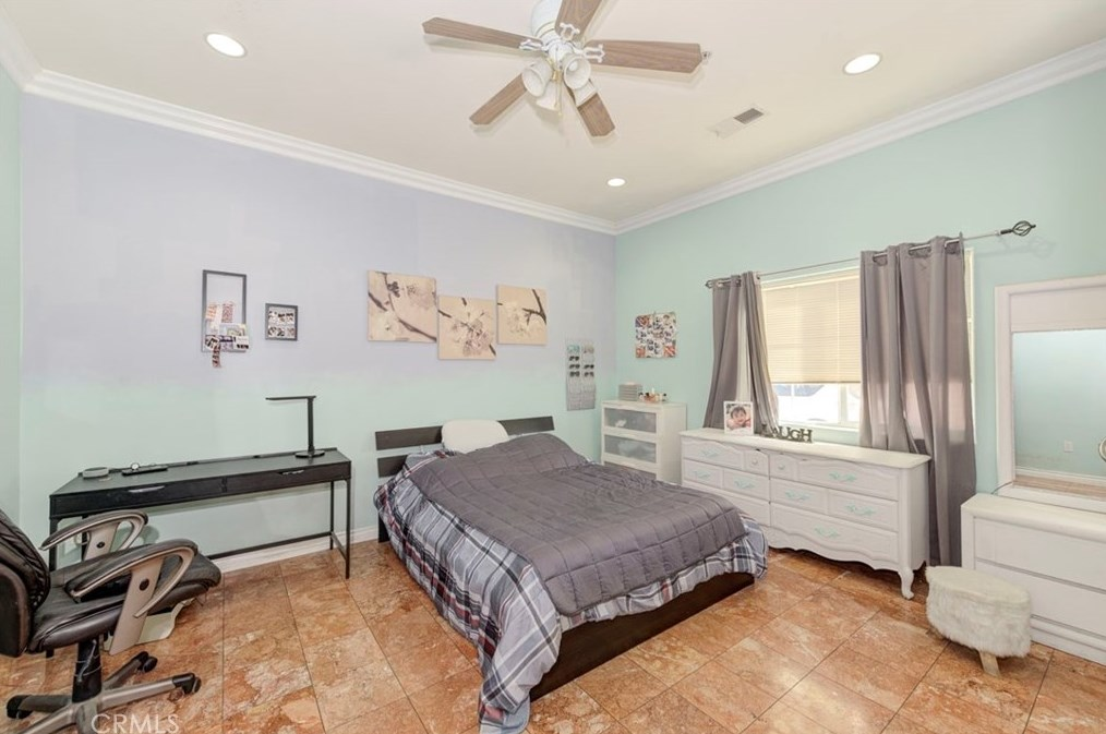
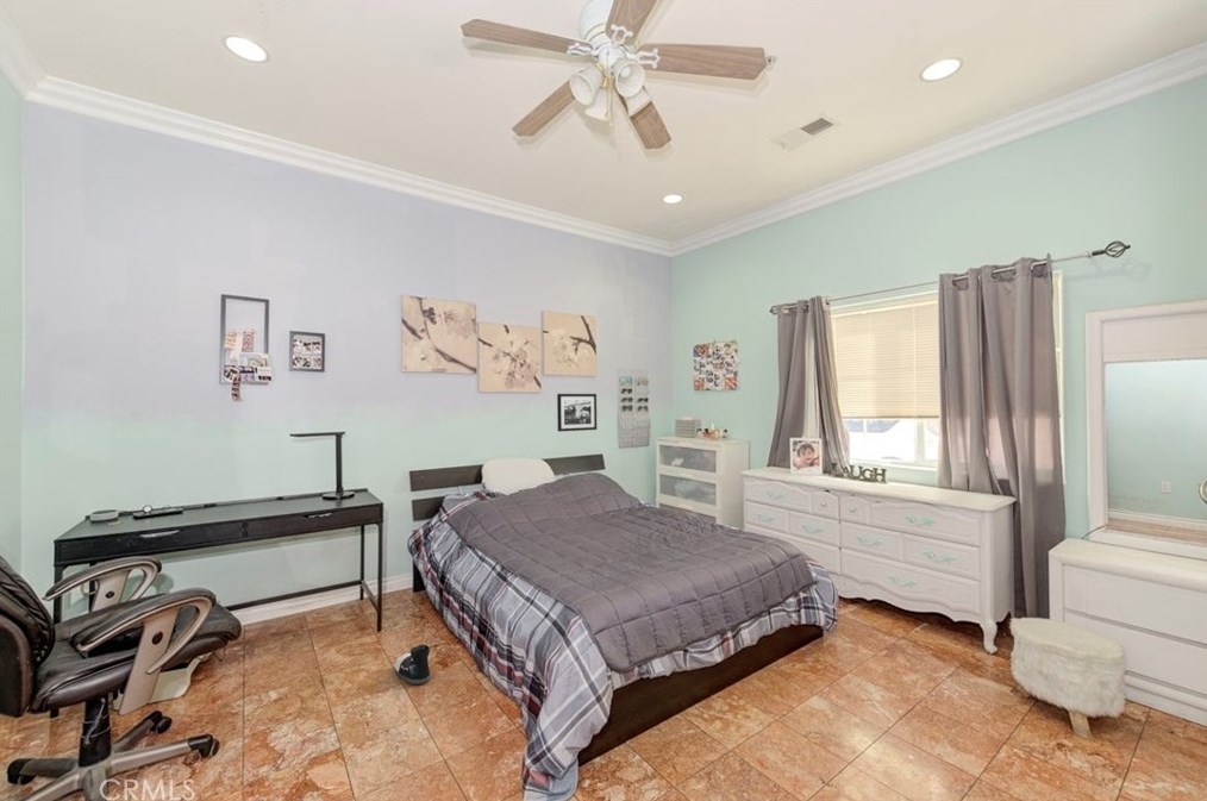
+ picture frame [556,393,598,433]
+ shoe [394,644,431,686]
